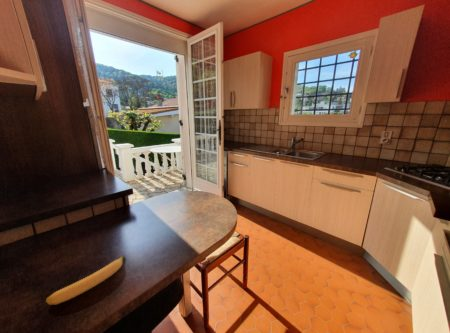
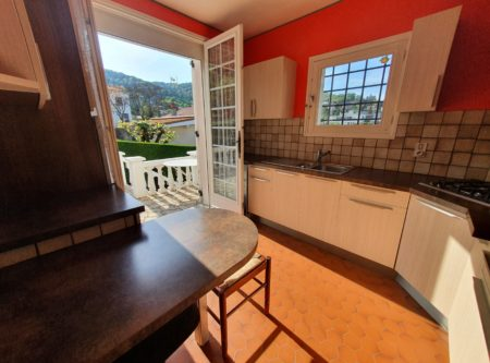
- banana [45,254,126,305]
